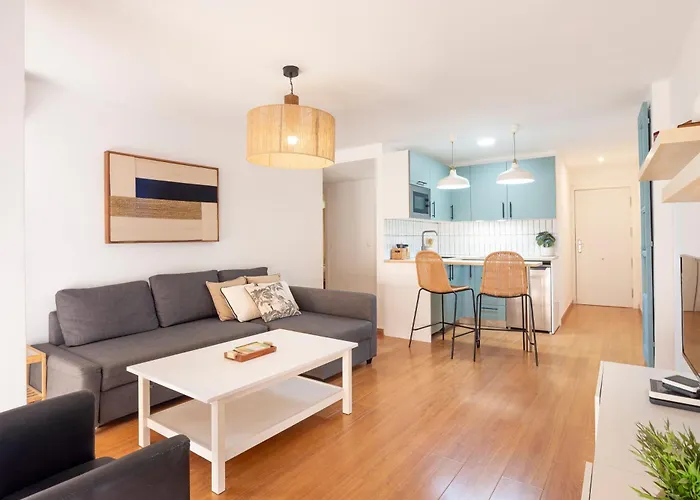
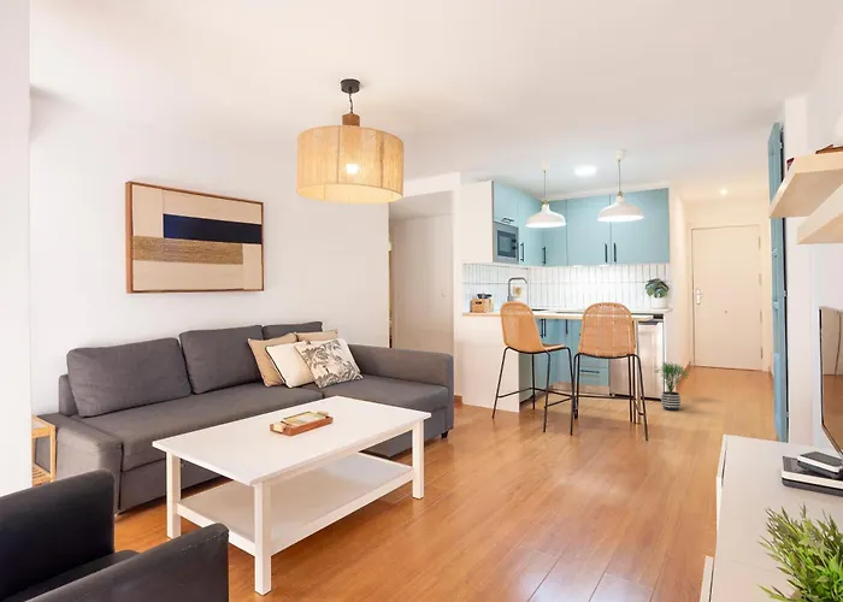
+ potted plant [654,361,691,412]
